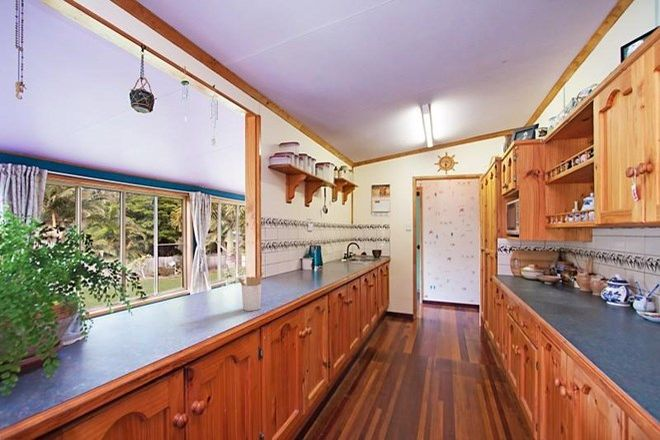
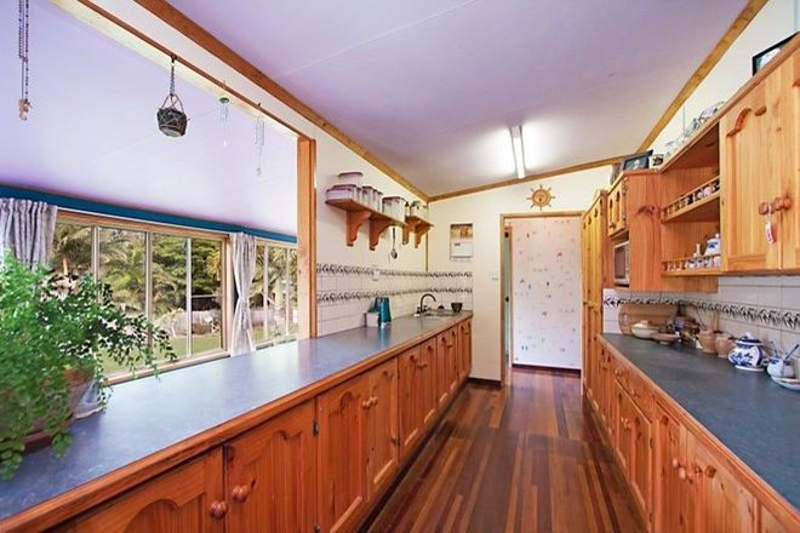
- utensil holder [237,271,264,312]
